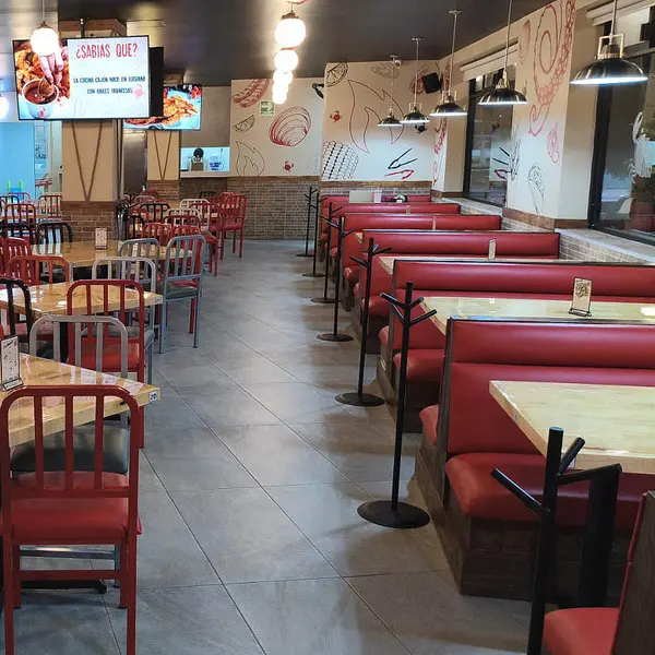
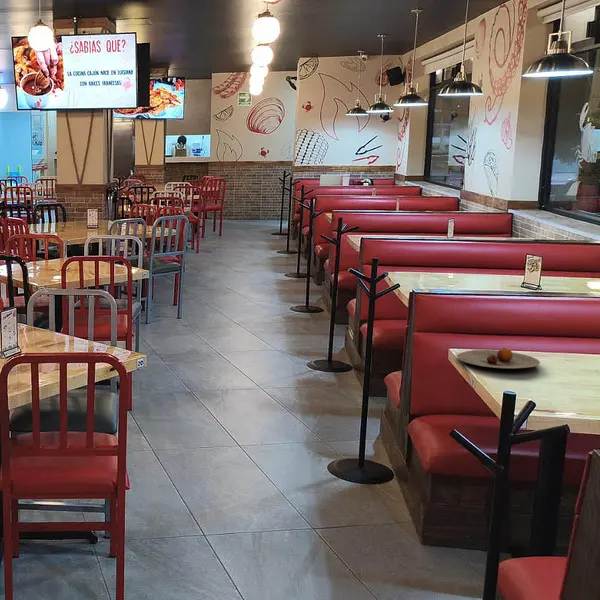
+ plate [456,347,541,369]
